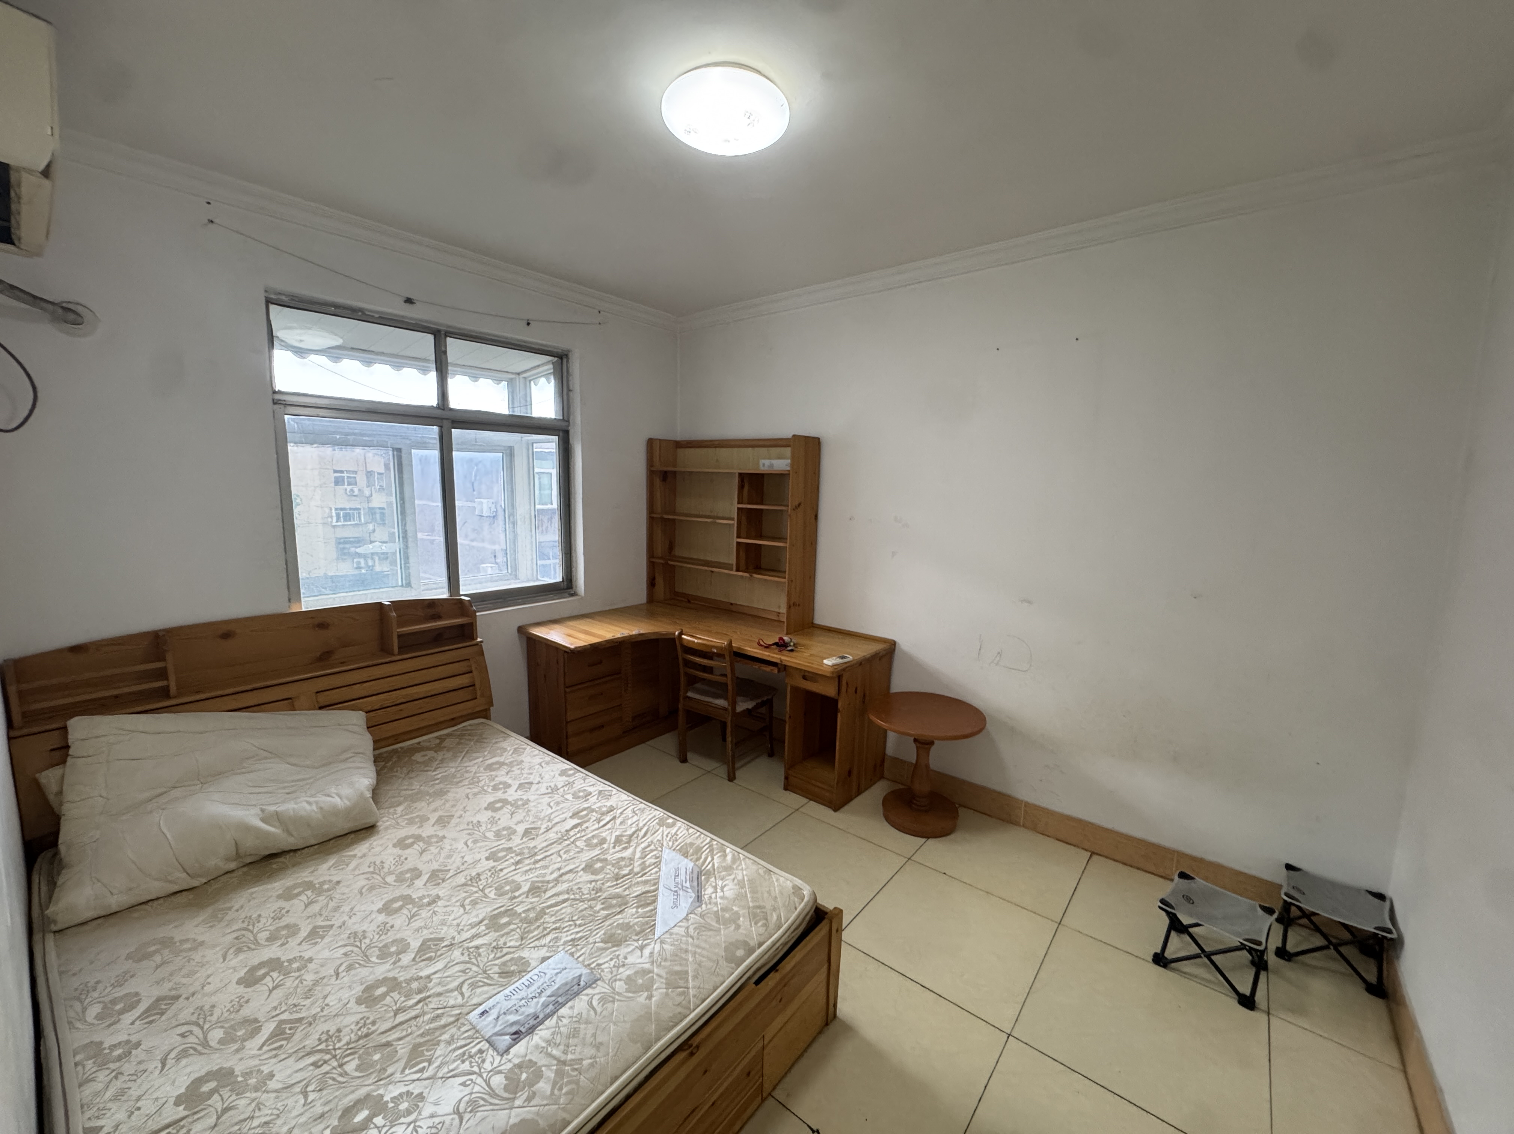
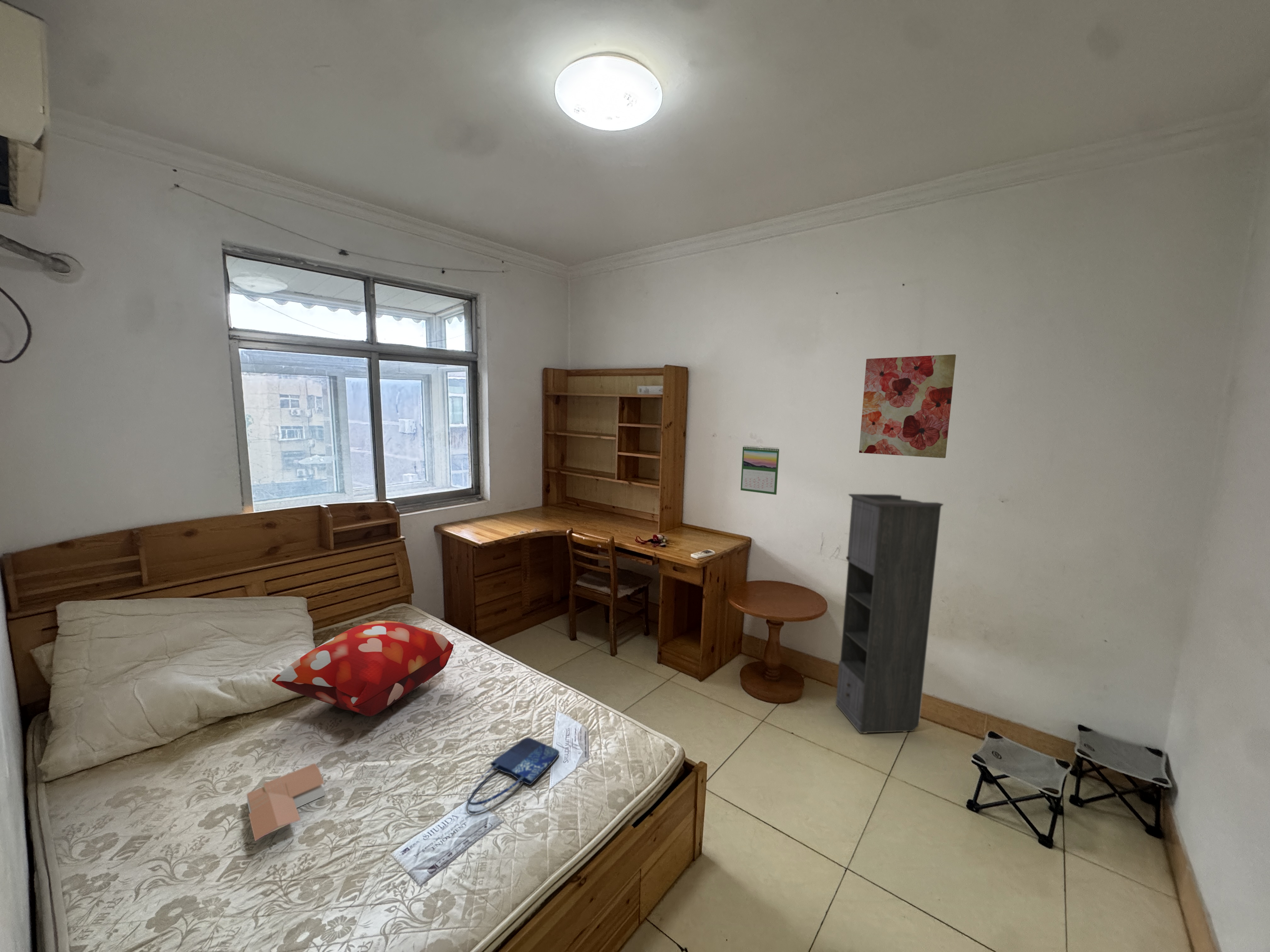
+ book [246,763,325,842]
+ storage cabinet [835,494,944,734]
+ shopping bag [467,737,560,814]
+ wall art [859,354,956,458]
+ decorative pillow [272,620,454,717]
+ calendar [740,445,780,495]
